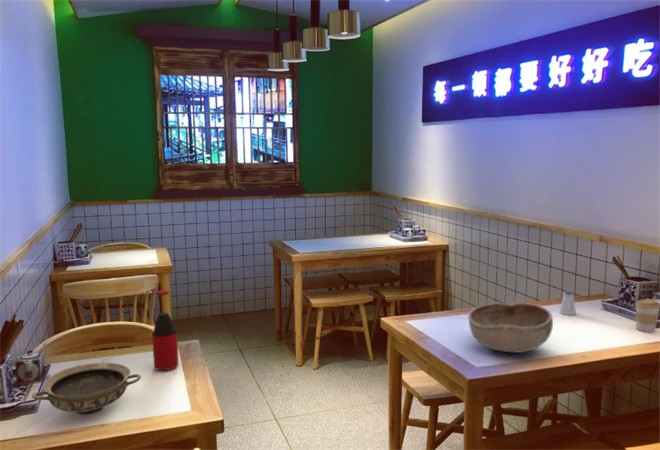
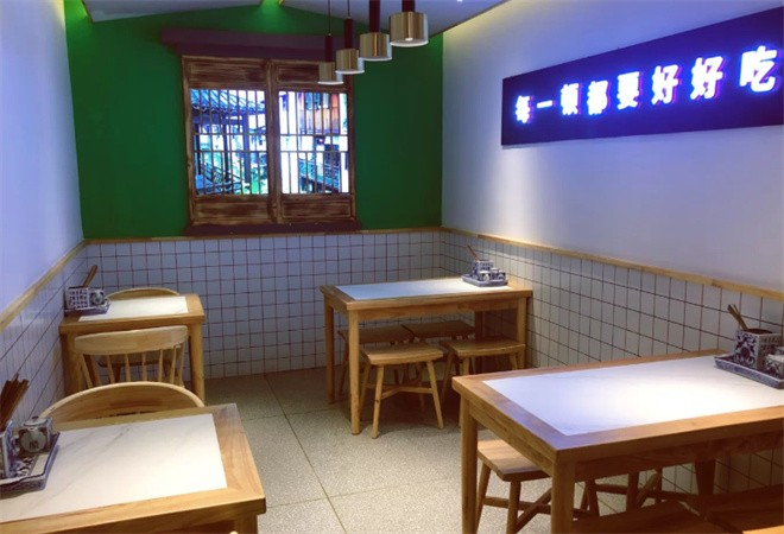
- coffee cup [634,298,660,333]
- ceramic bowl [31,362,142,416]
- bottle [151,289,180,371]
- saltshaker [558,290,577,316]
- bowl [467,302,554,354]
